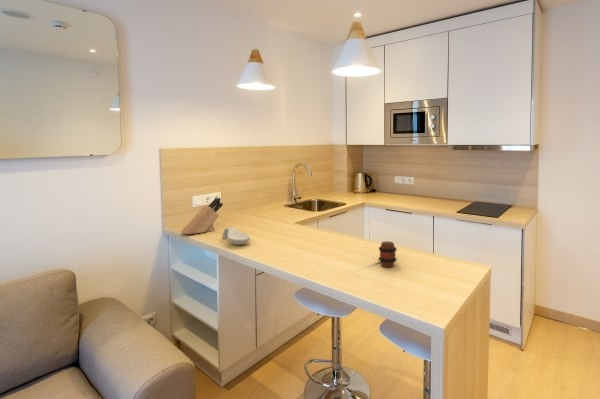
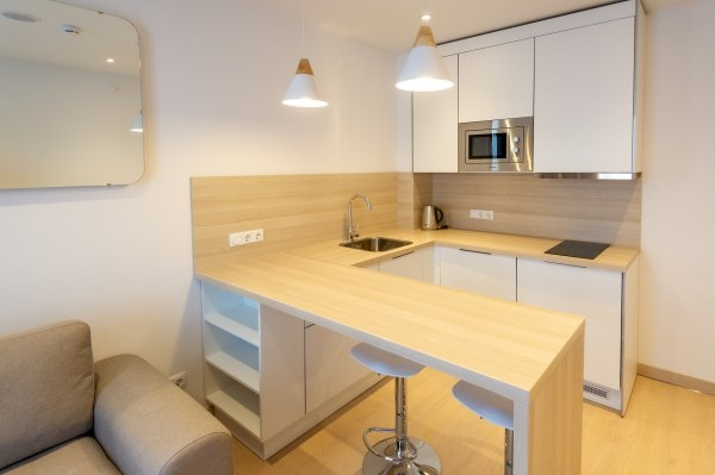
- spoon rest [221,227,252,246]
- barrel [378,241,398,268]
- knife block [180,197,224,235]
